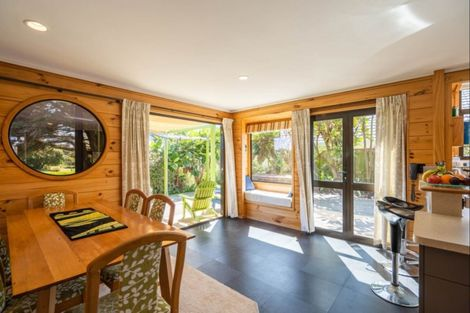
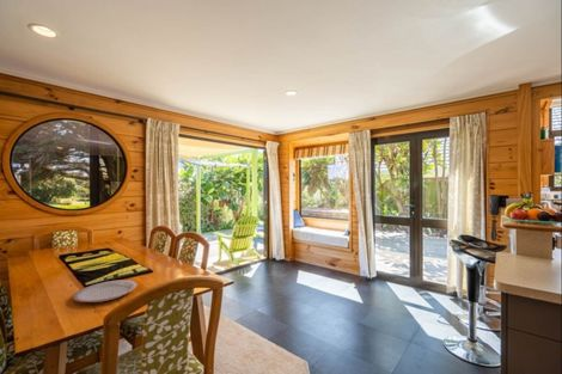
+ plate [72,278,139,304]
